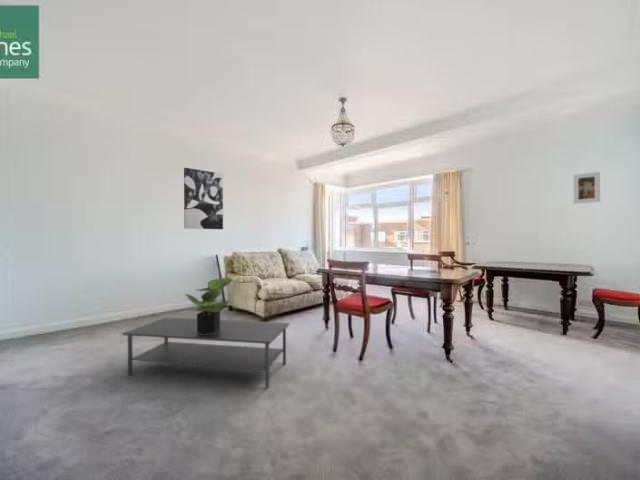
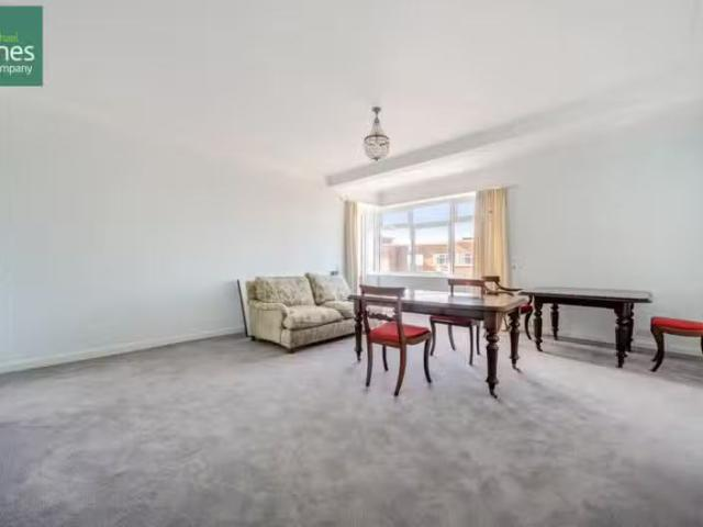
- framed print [572,171,601,205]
- potted plant [184,276,232,334]
- wall art [183,167,224,230]
- coffee table [121,316,290,389]
